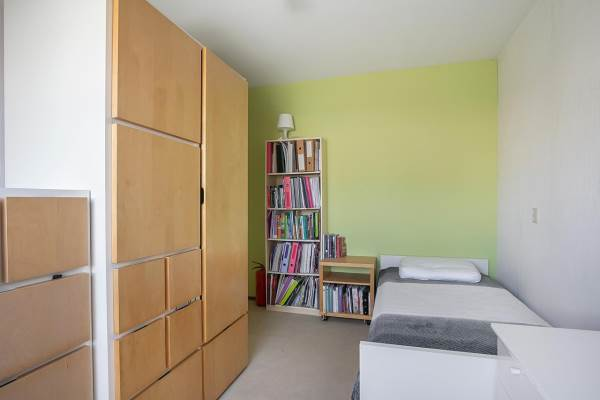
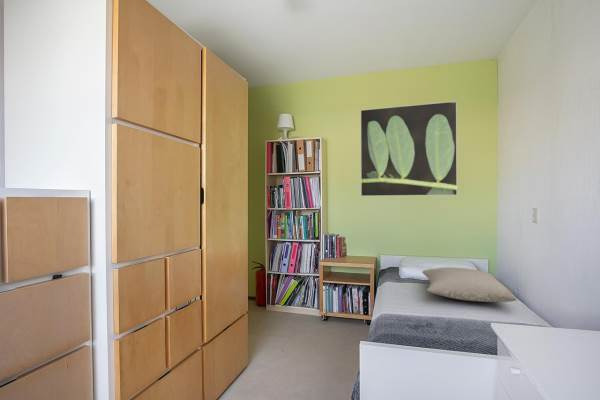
+ pillow [422,267,518,303]
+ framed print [360,100,458,197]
